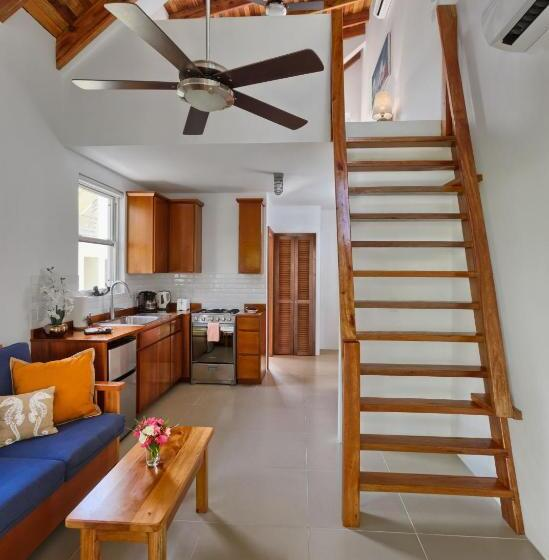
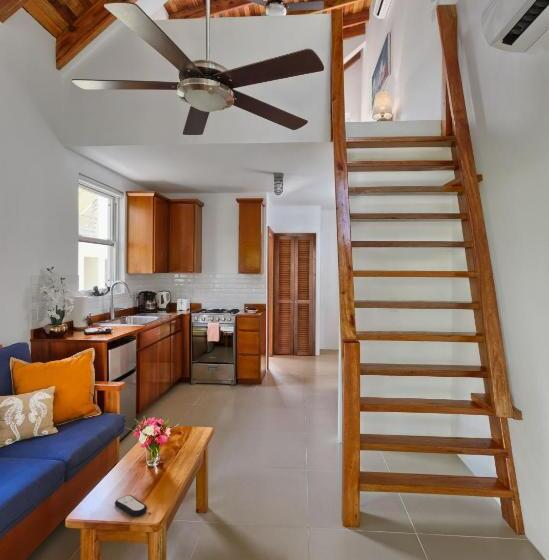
+ remote control [114,494,148,517]
